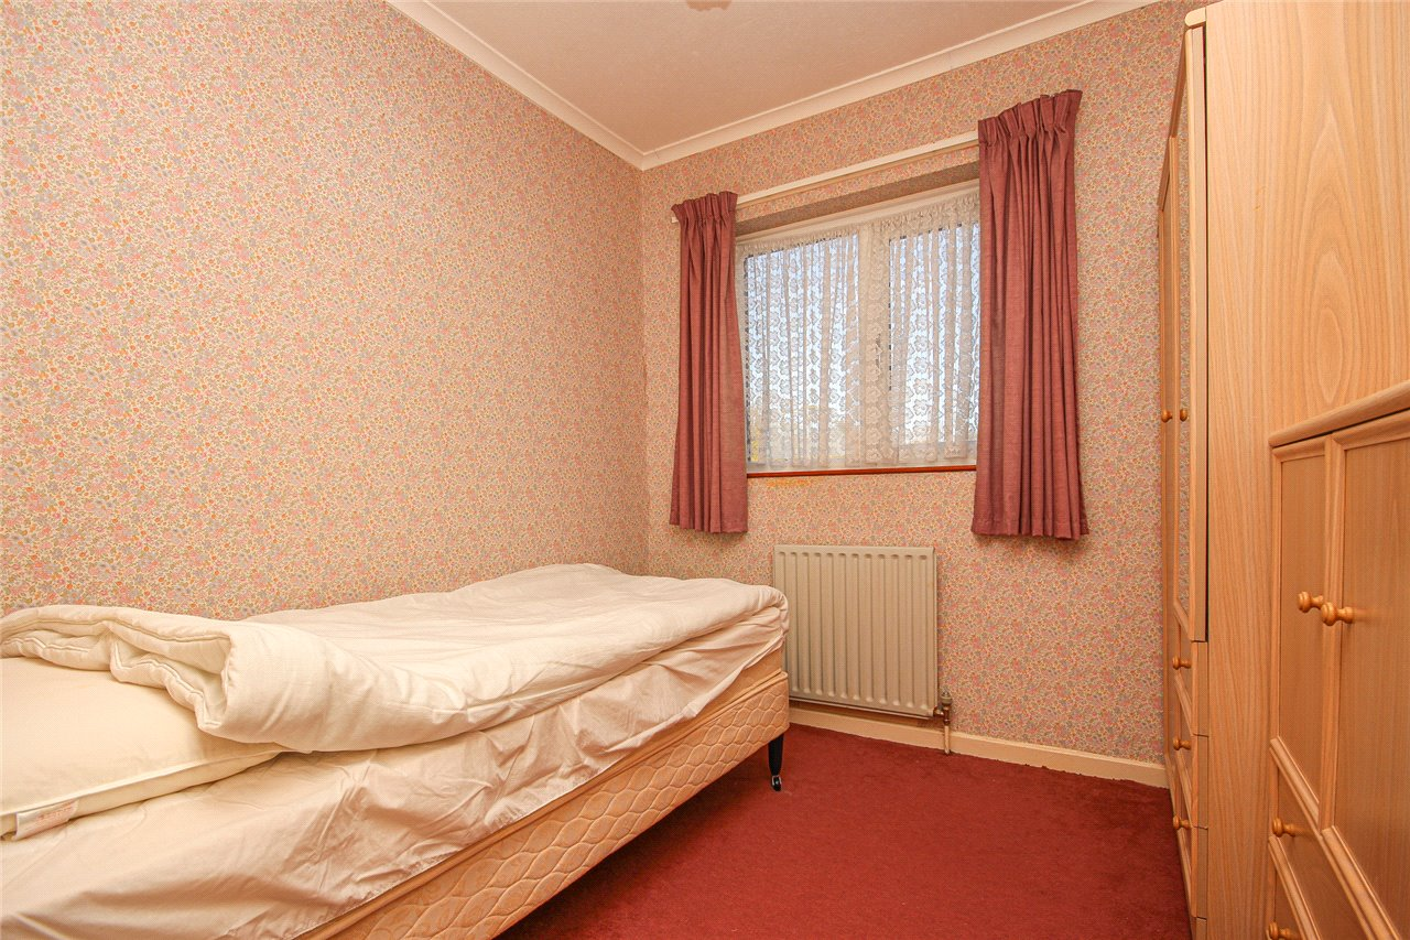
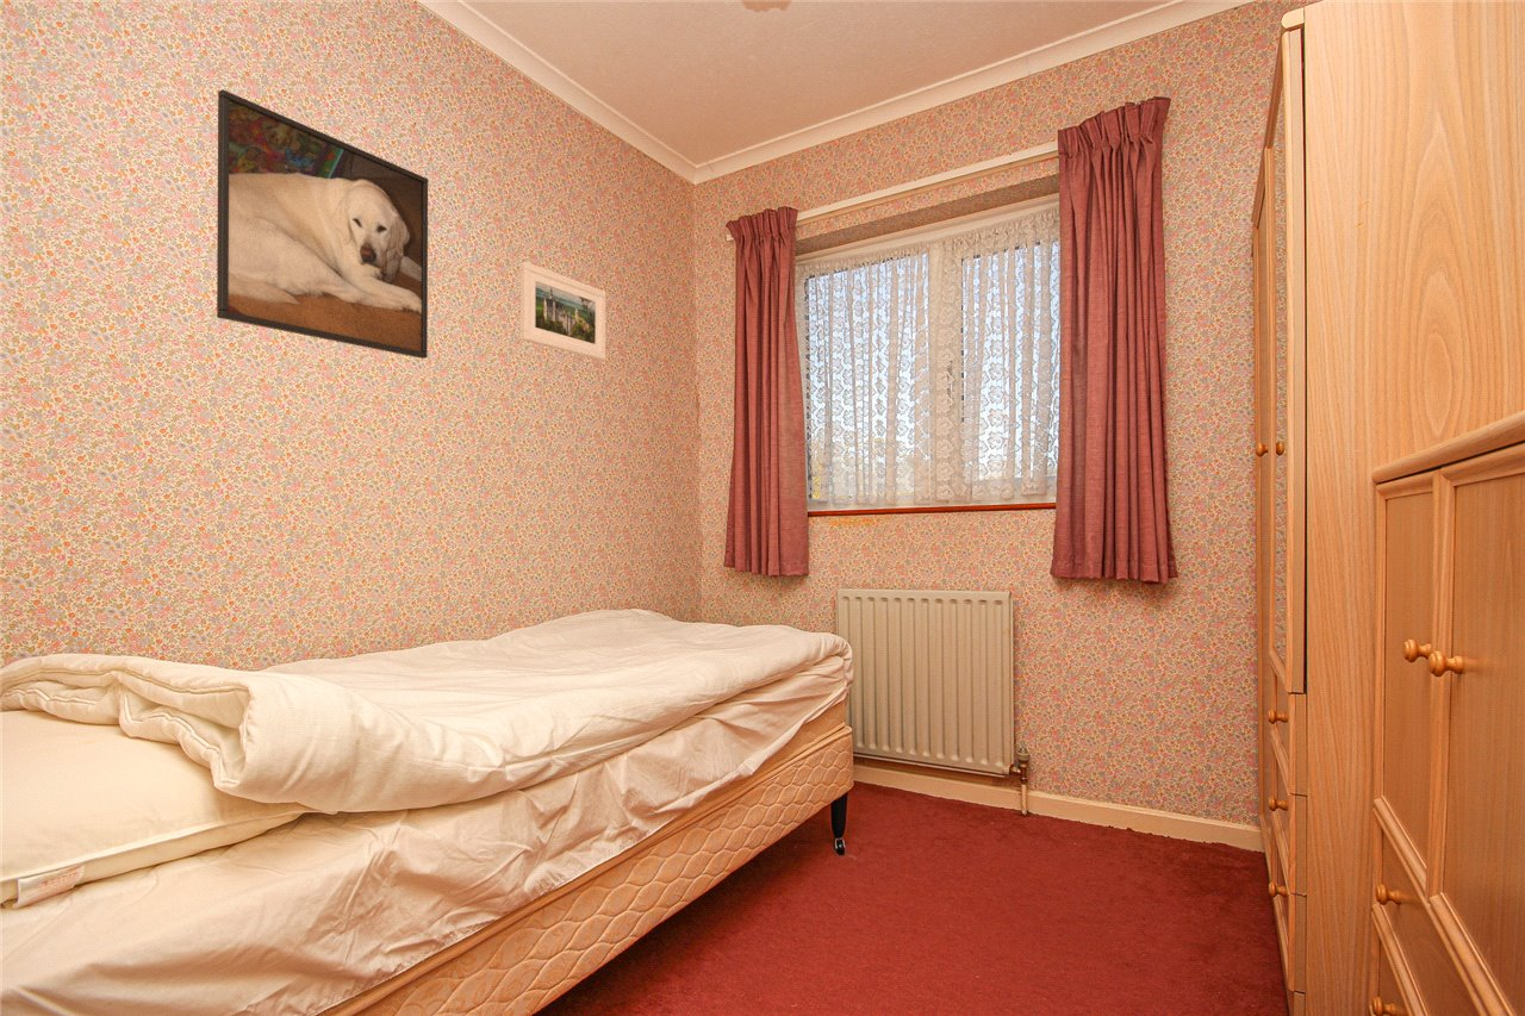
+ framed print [519,261,606,361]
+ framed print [216,88,429,360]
